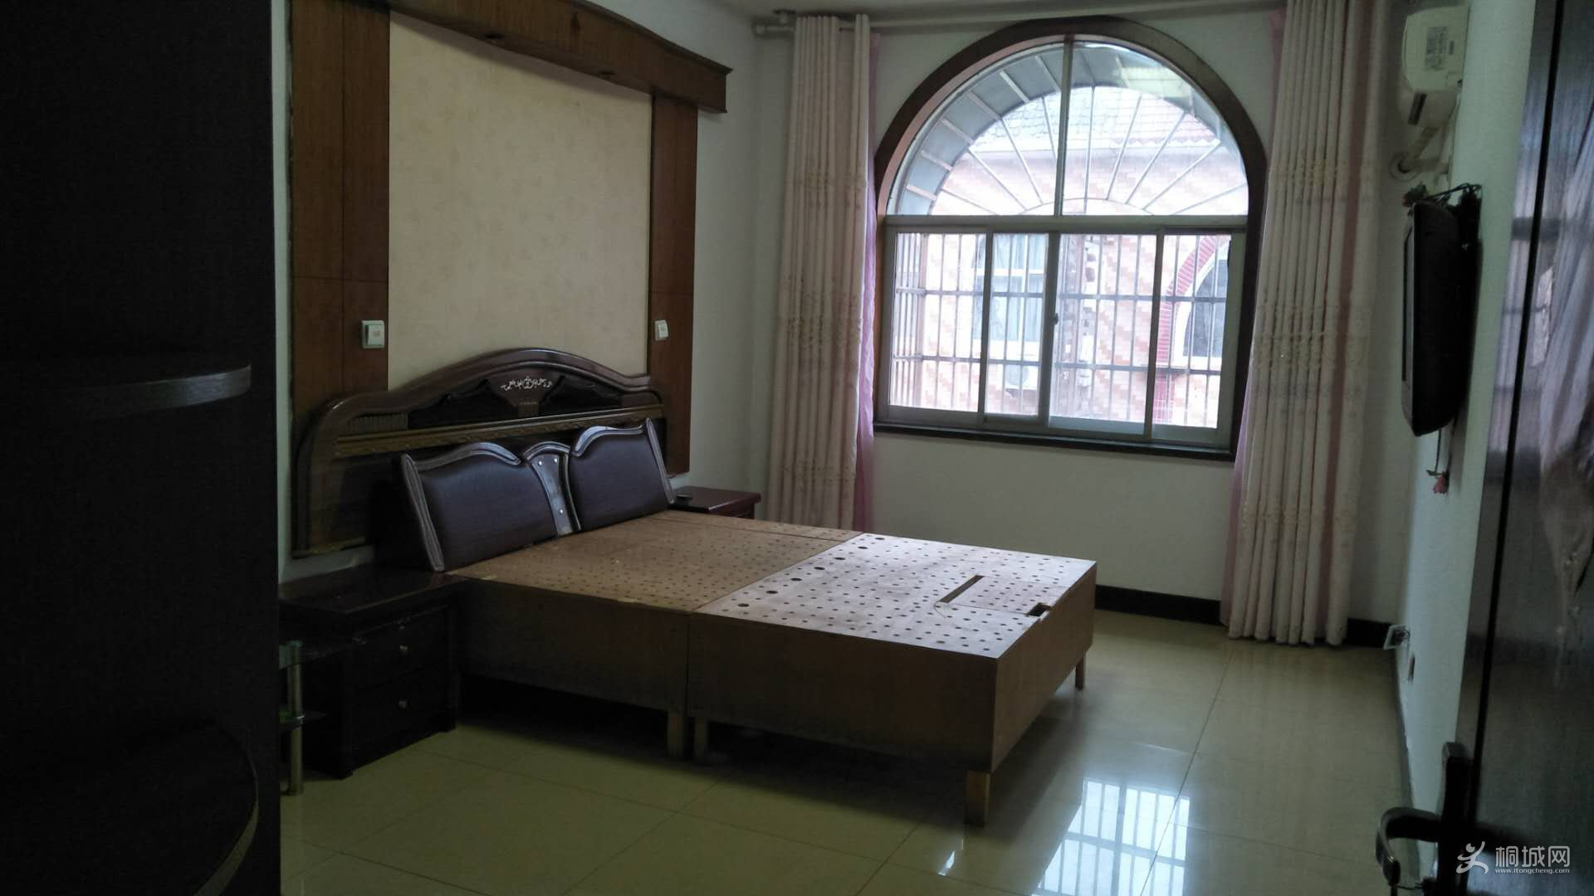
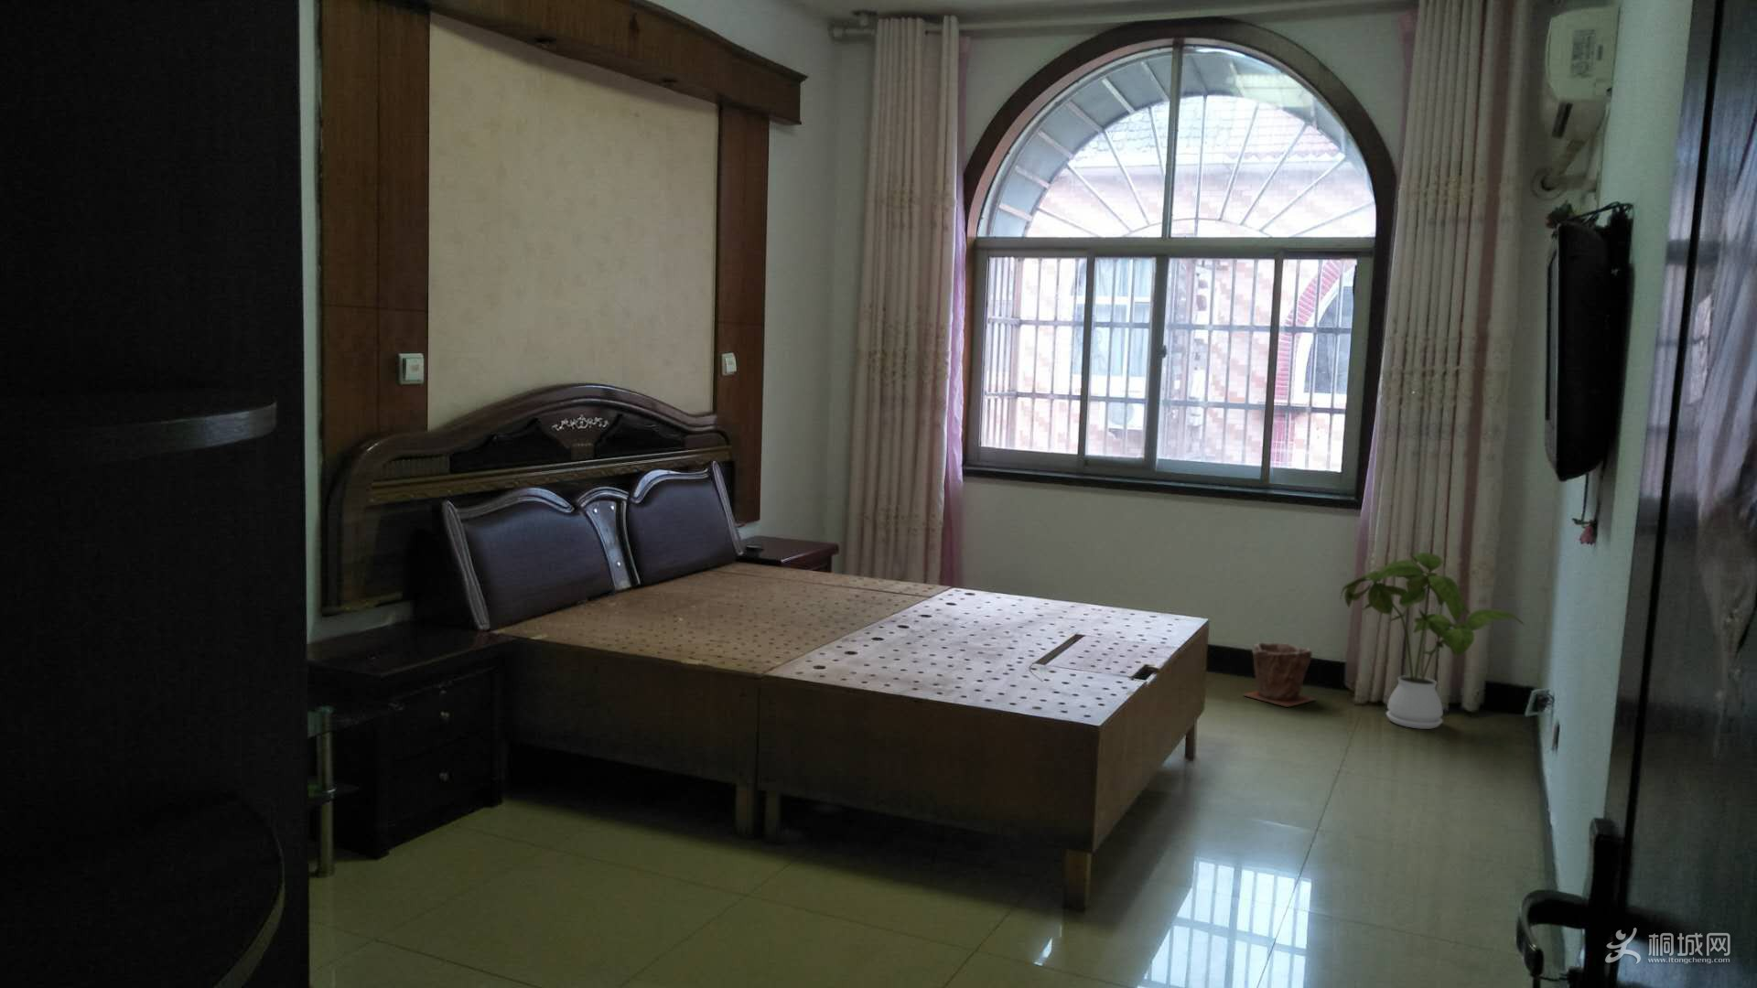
+ plant pot [1243,641,1315,708]
+ house plant [1338,551,1527,730]
